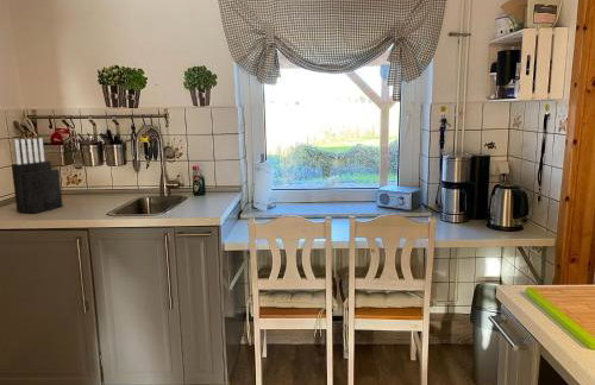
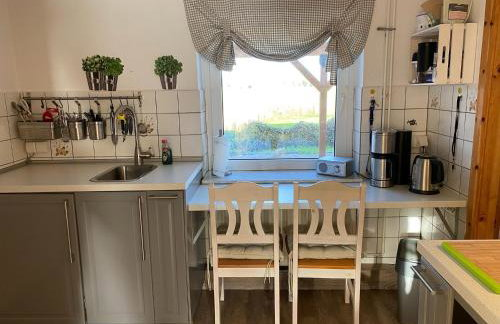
- knife block [11,137,64,214]
